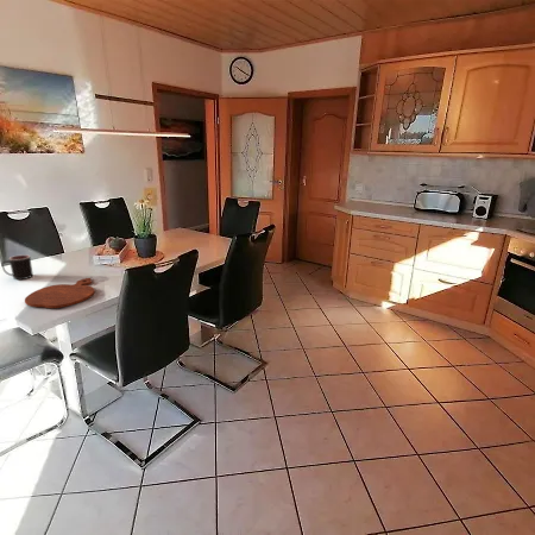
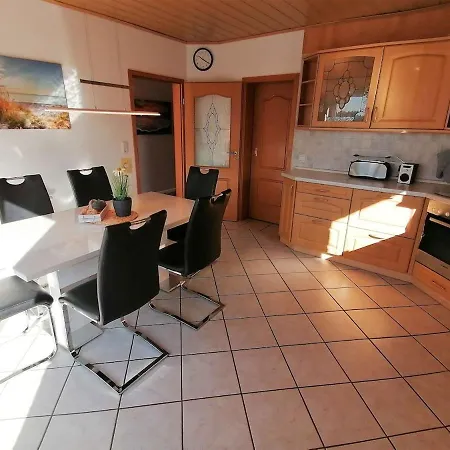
- mug [1,254,34,281]
- cutting board [24,277,96,309]
